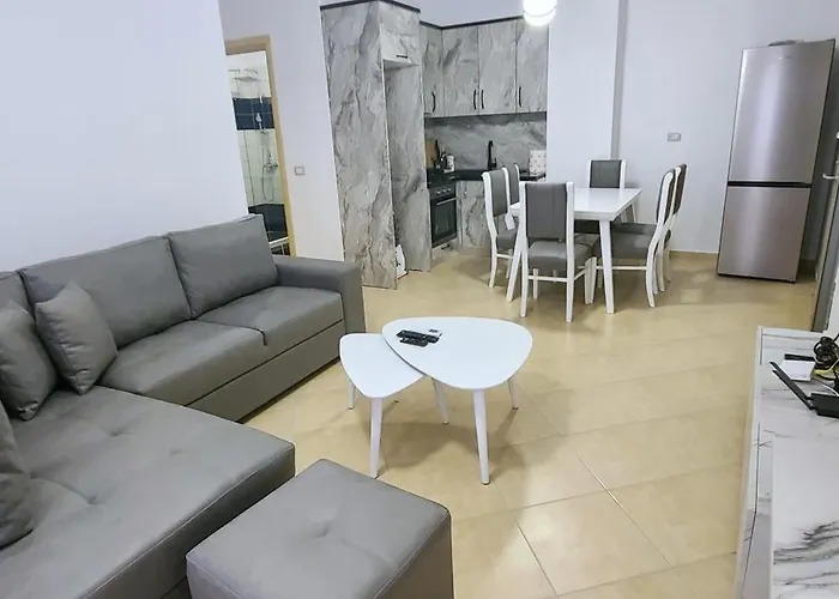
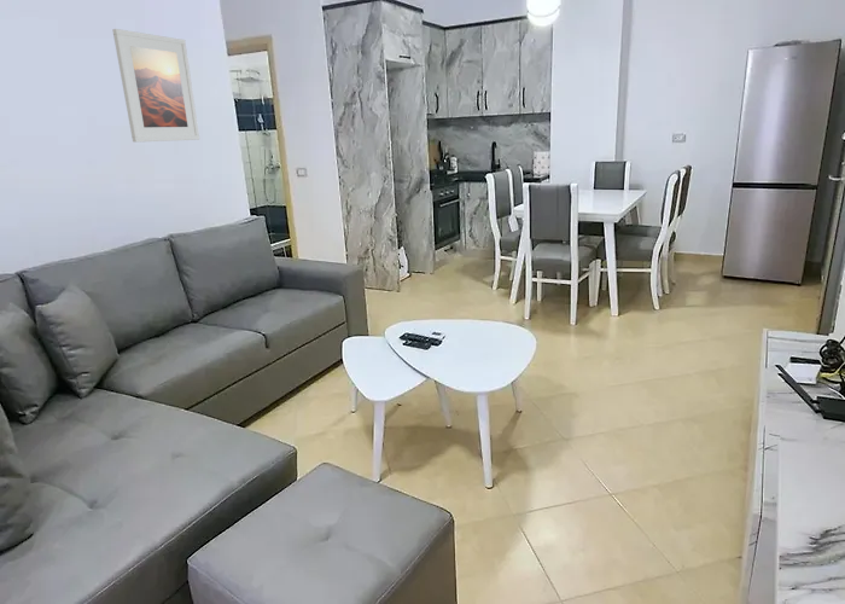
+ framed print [111,28,200,144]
